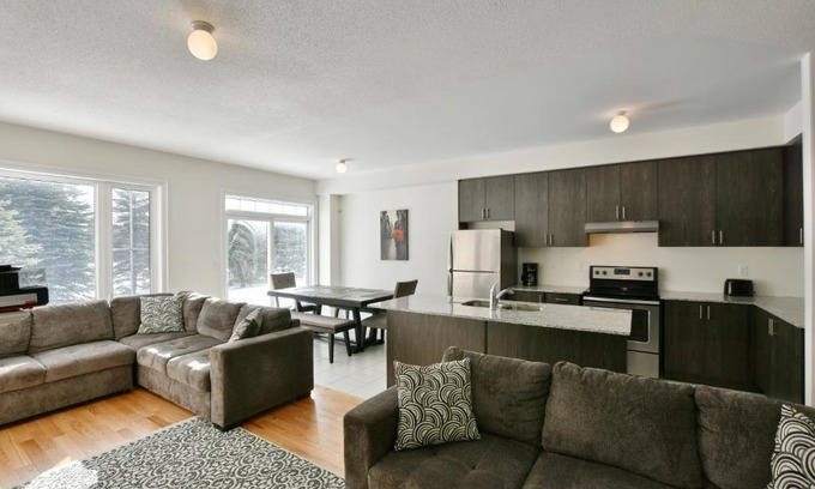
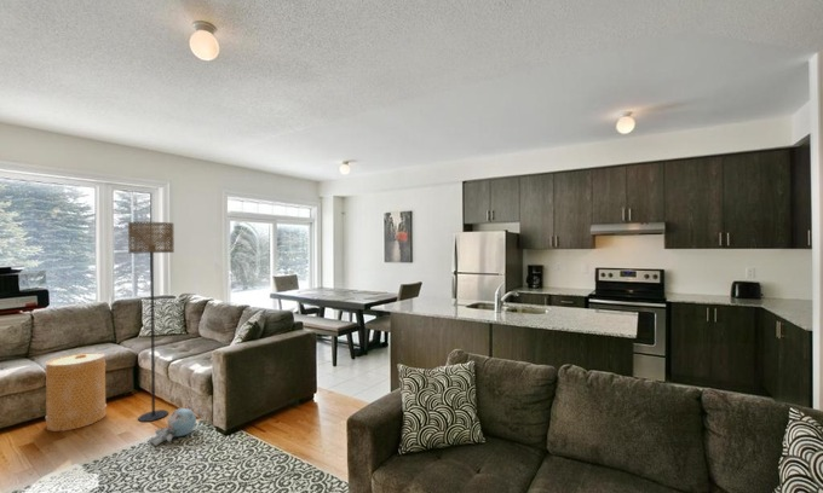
+ floor lamp [127,221,175,423]
+ basket [44,350,108,433]
+ plush toy [149,407,197,447]
